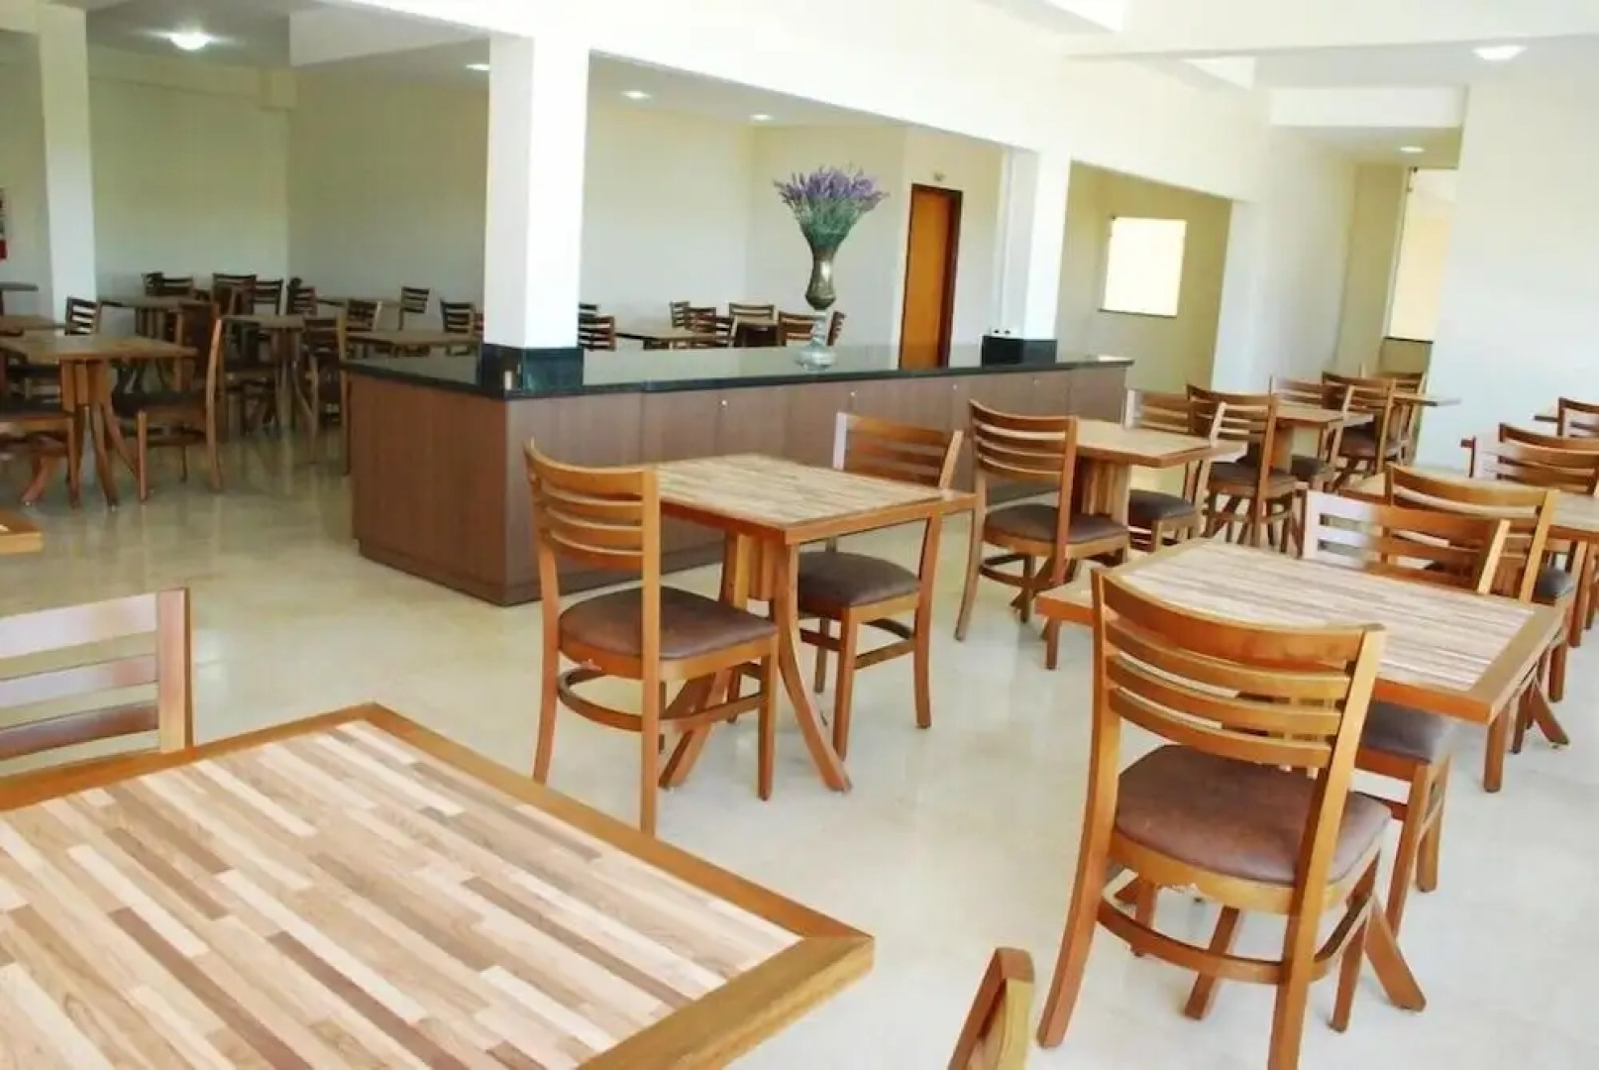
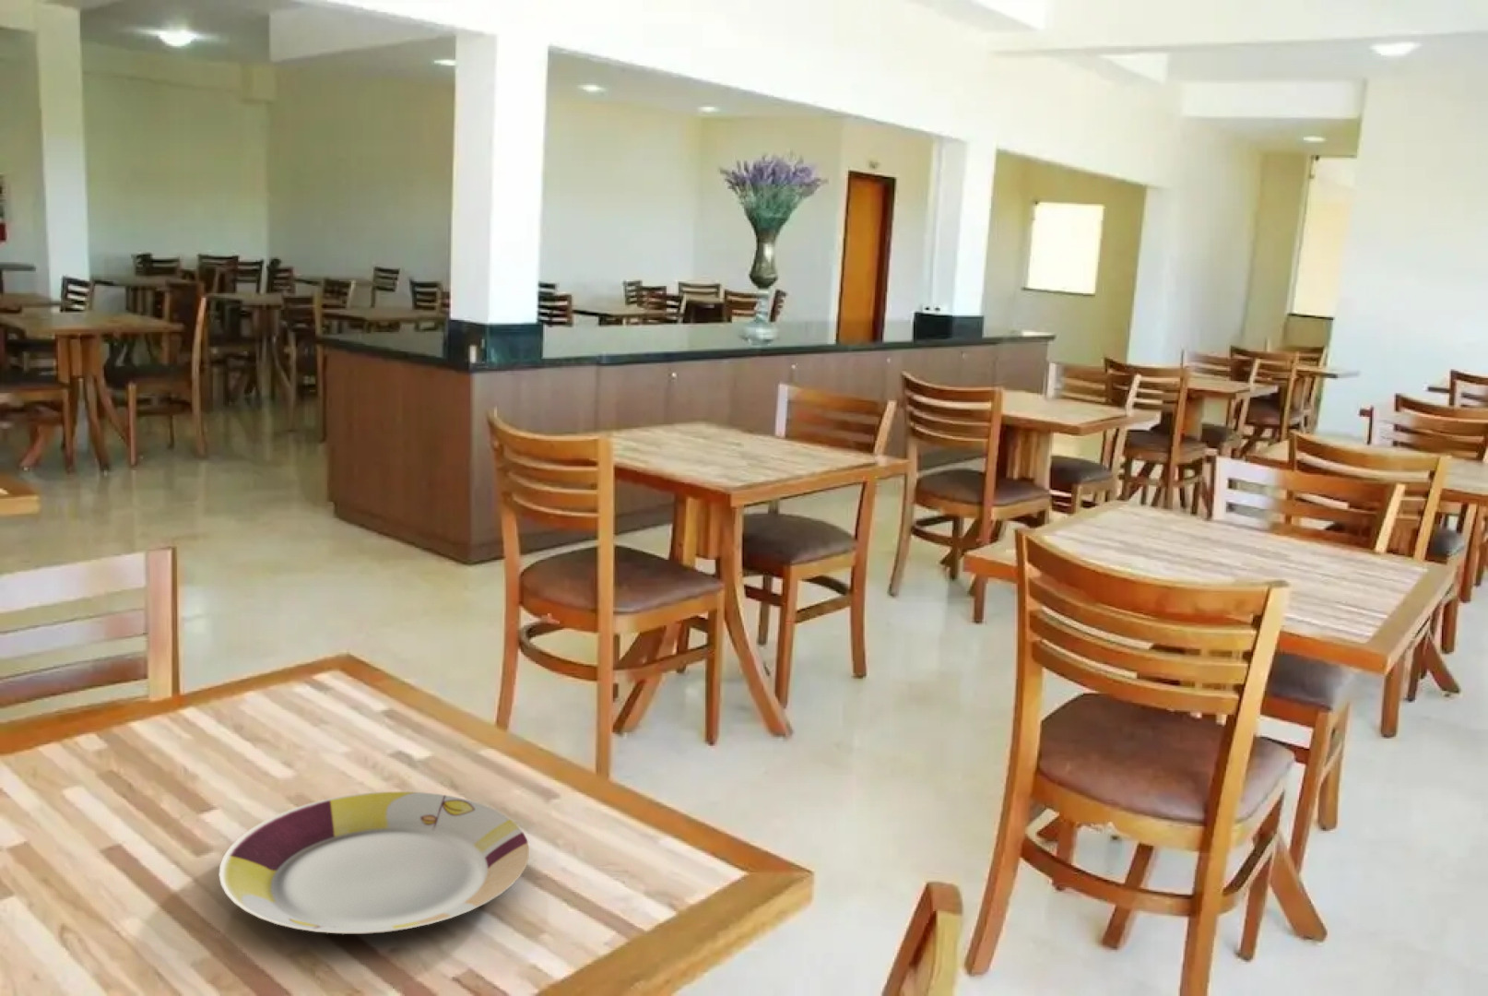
+ plate [218,790,530,935]
